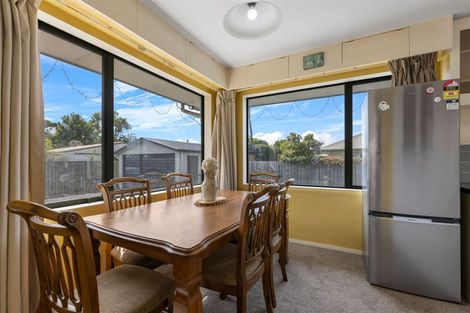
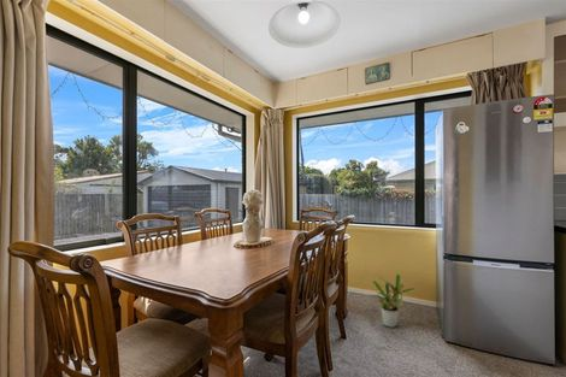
+ potted plant [369,273,415,329]
